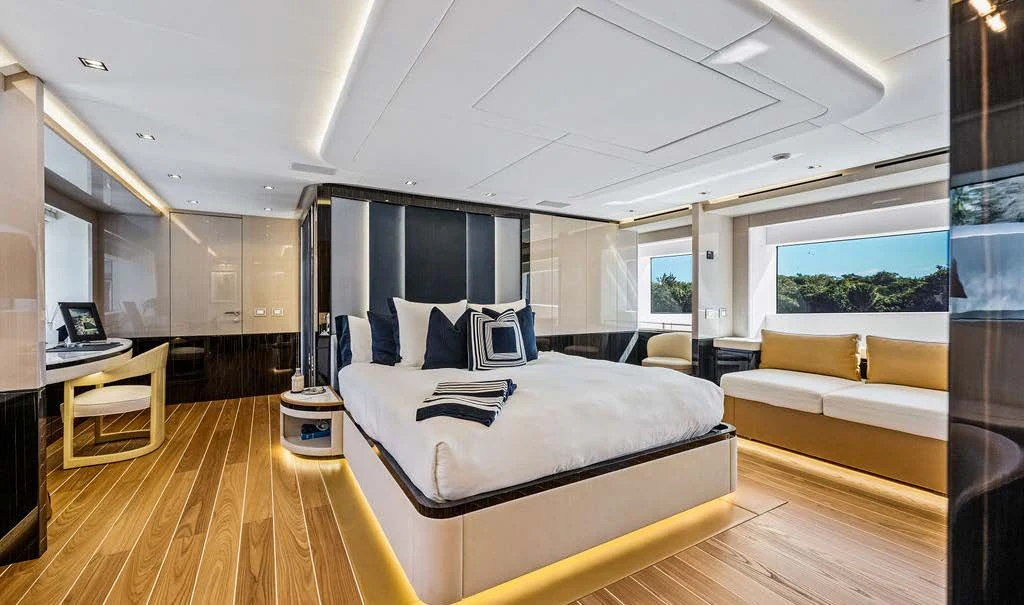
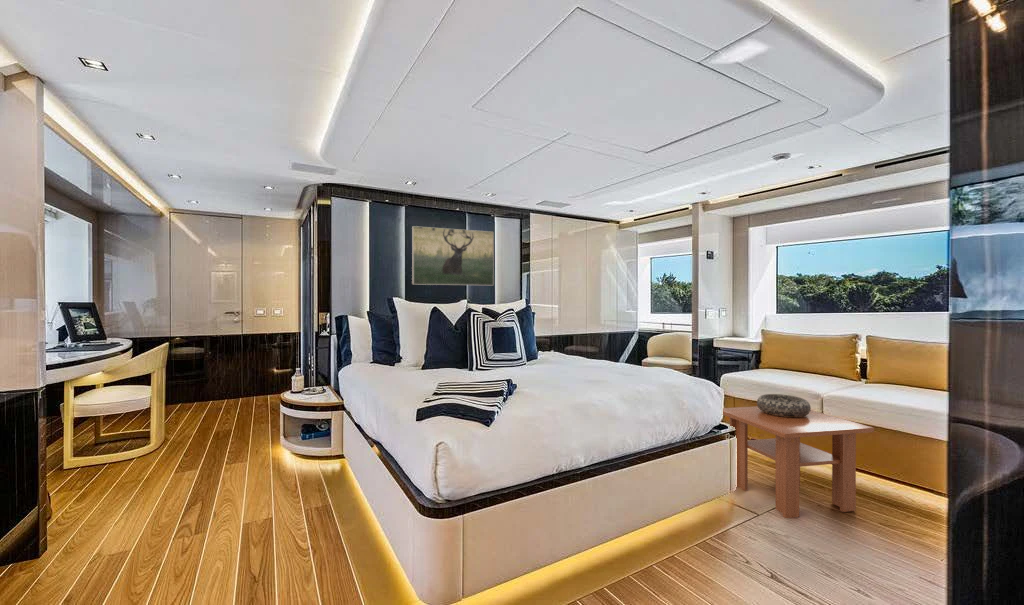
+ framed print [411,225,495,286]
+ decorative bowl [756,393,812,417]
+ coffee table [722,405,875,519]
